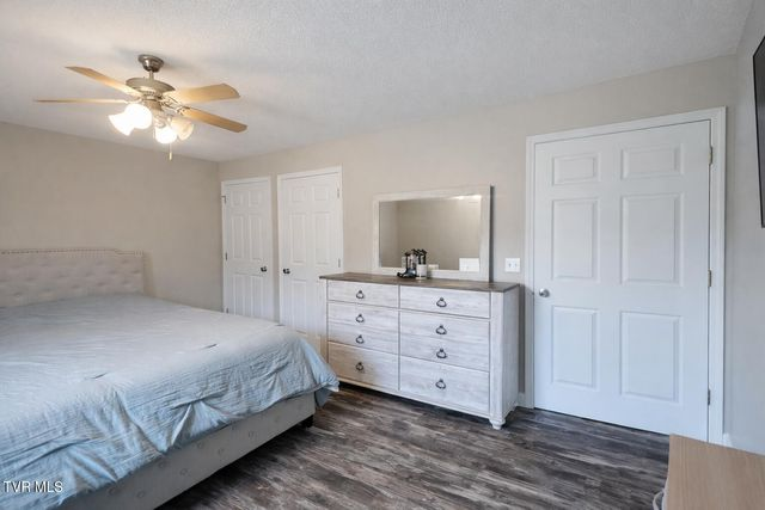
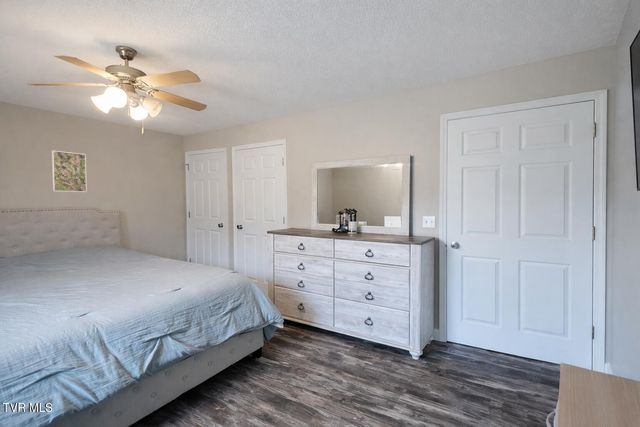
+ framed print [51,150,87,193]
